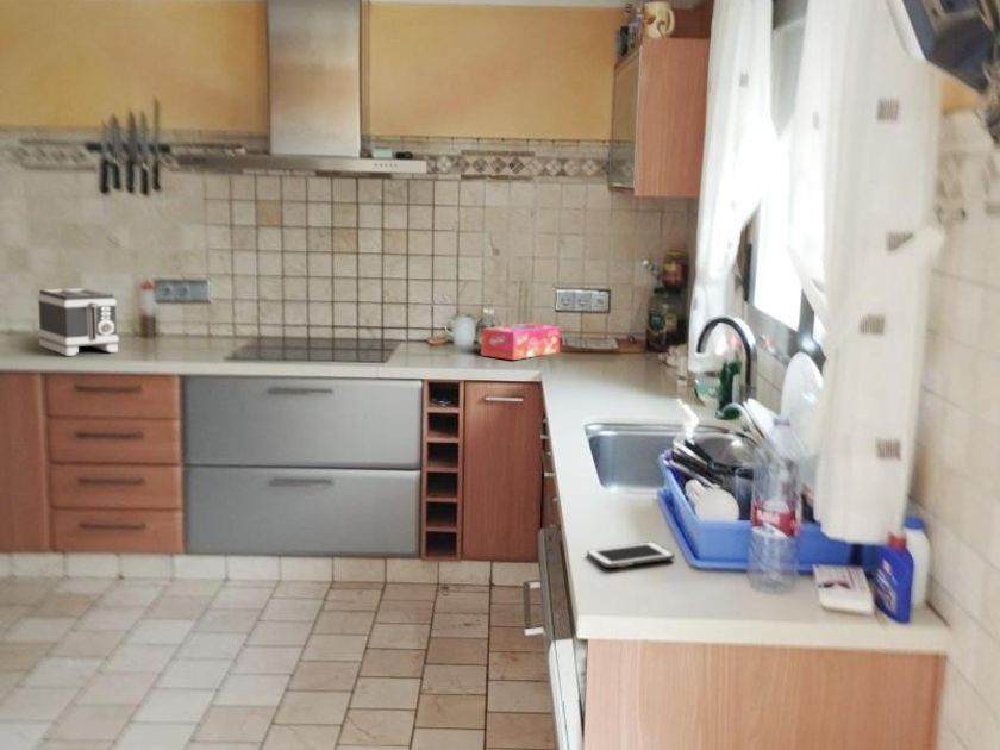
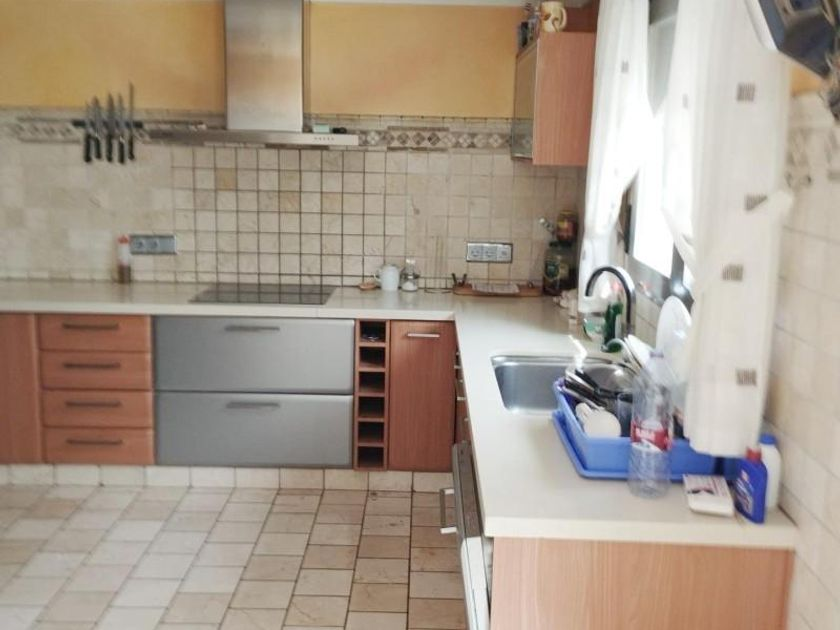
- toaster [36,287,120,357]
- tissue box [480,321,562,361]
- cell phone [586,540,676,569]
